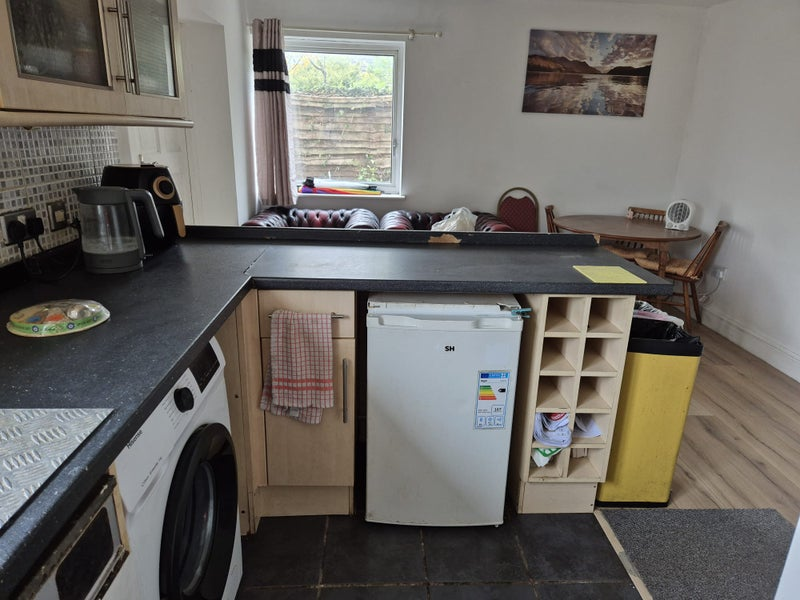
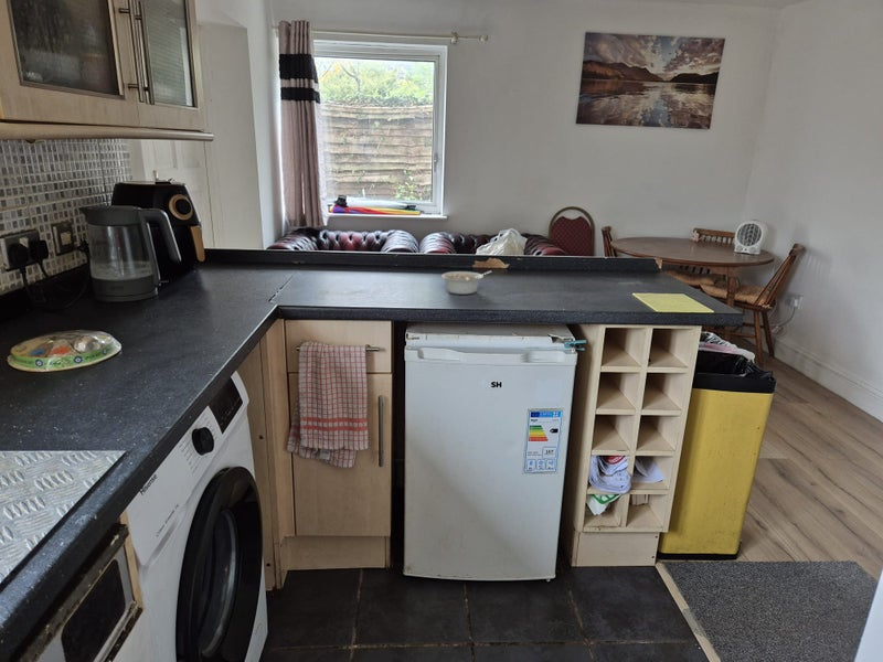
+ legume [440,270,492,296]
